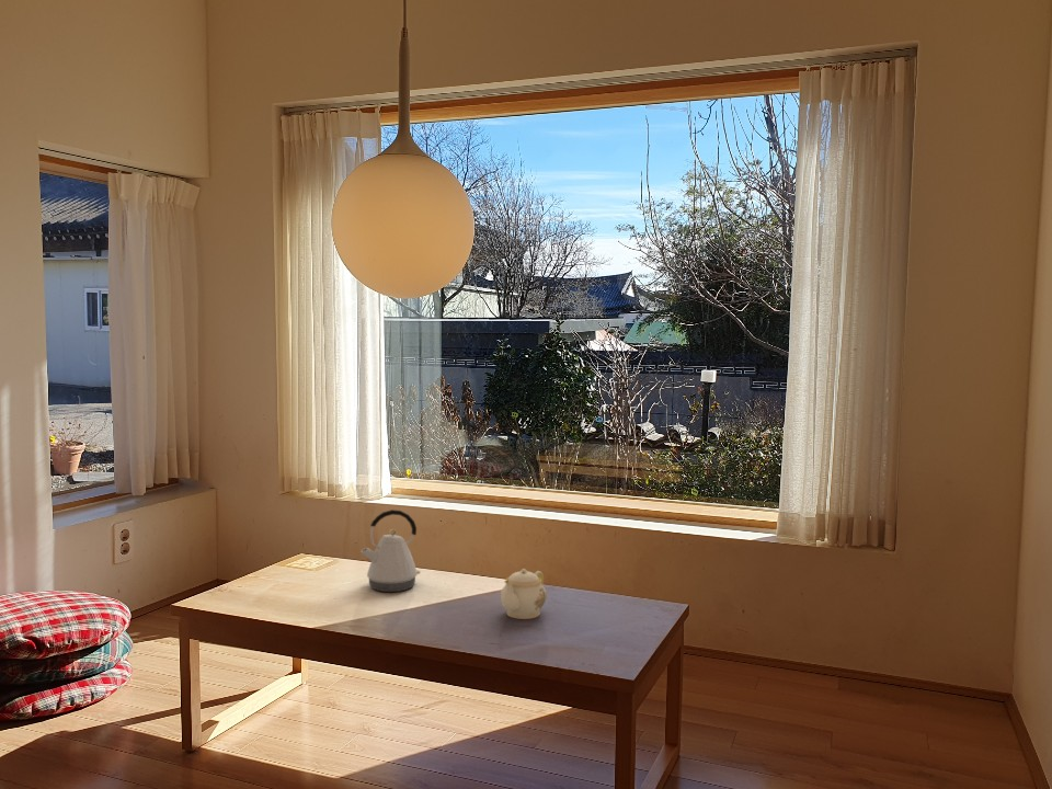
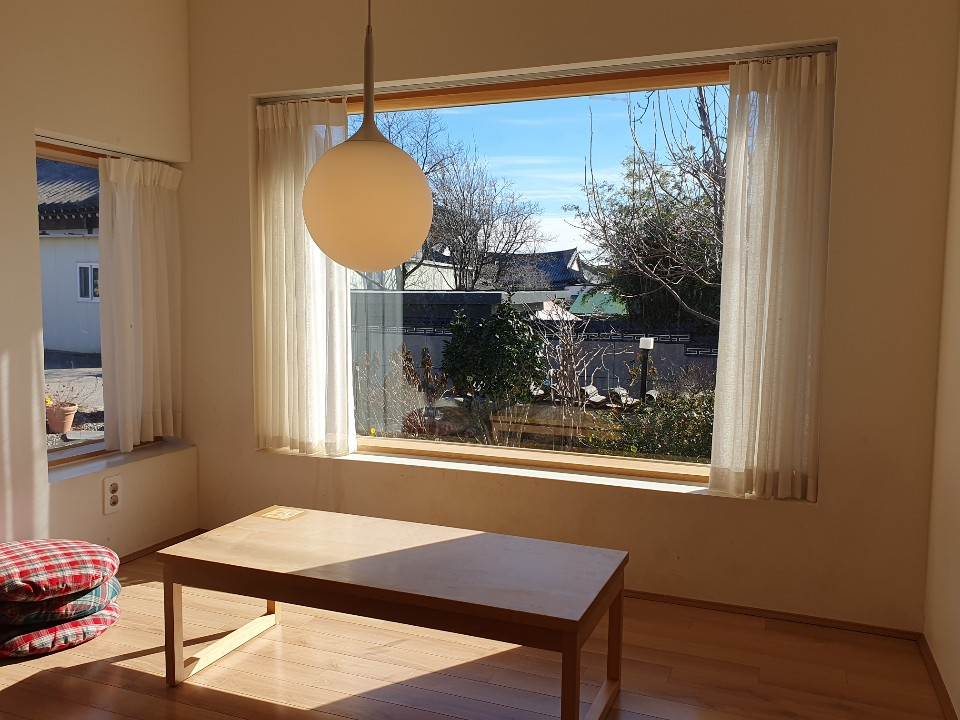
- kettle [359,508,421,593]
- teapot [500,568,548,620]
